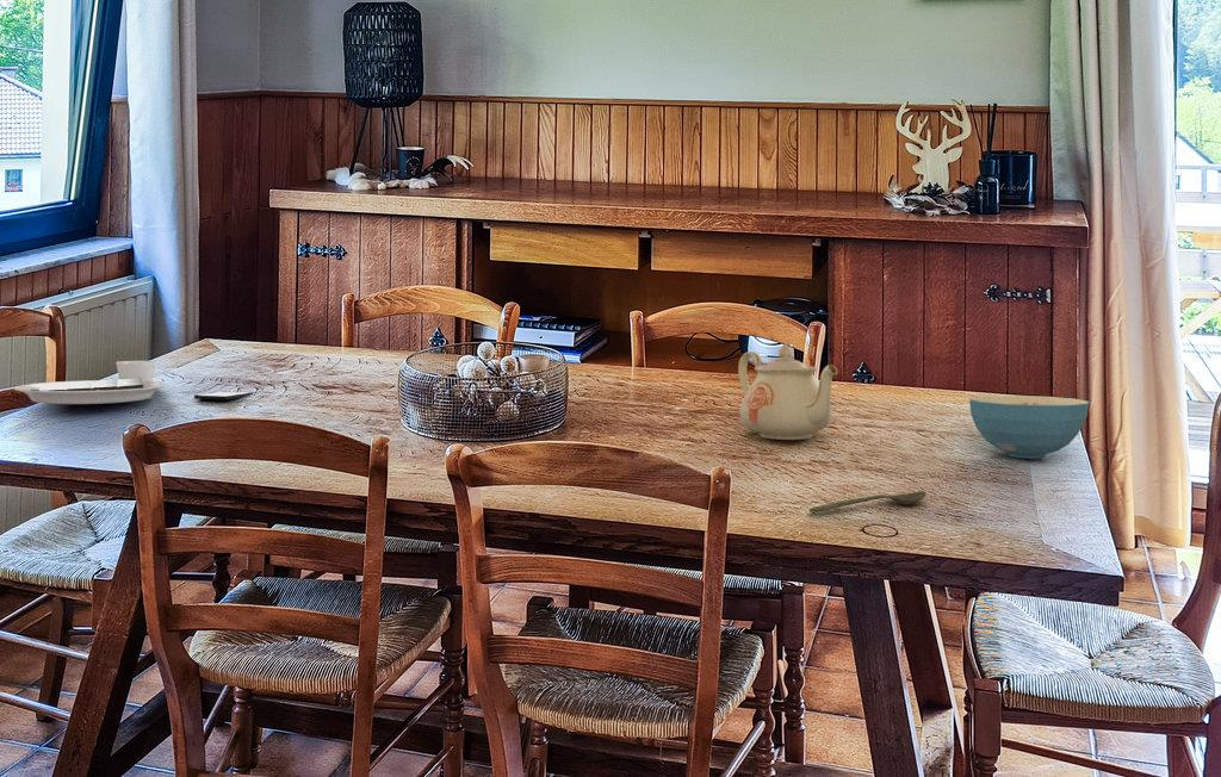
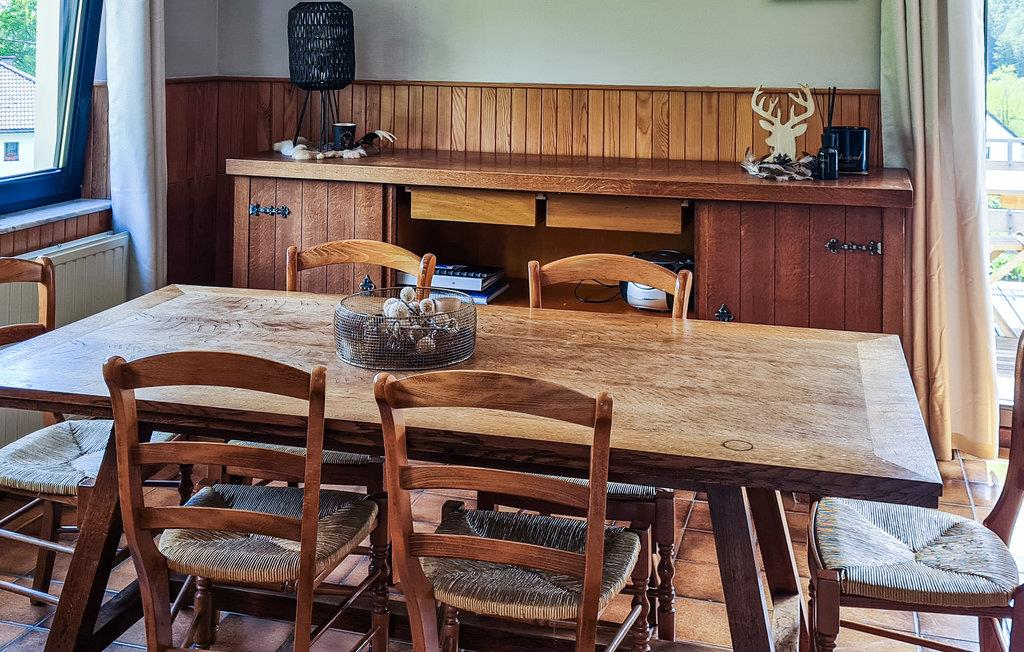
- cereal bowl [968,394,1090,460]
- placemat [13,360,255,405]
- teapot [737,343,839,441]
- spoon [808,490,928,512]
